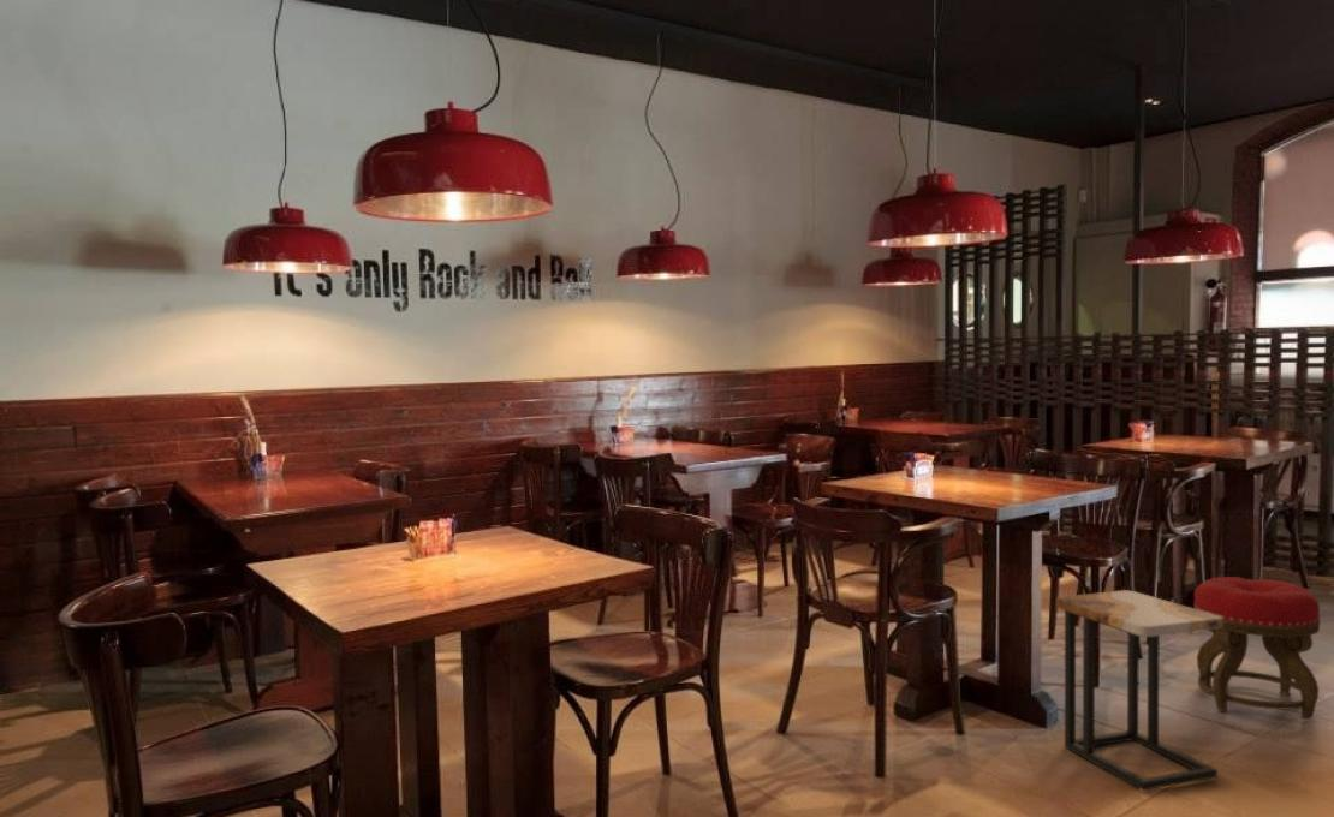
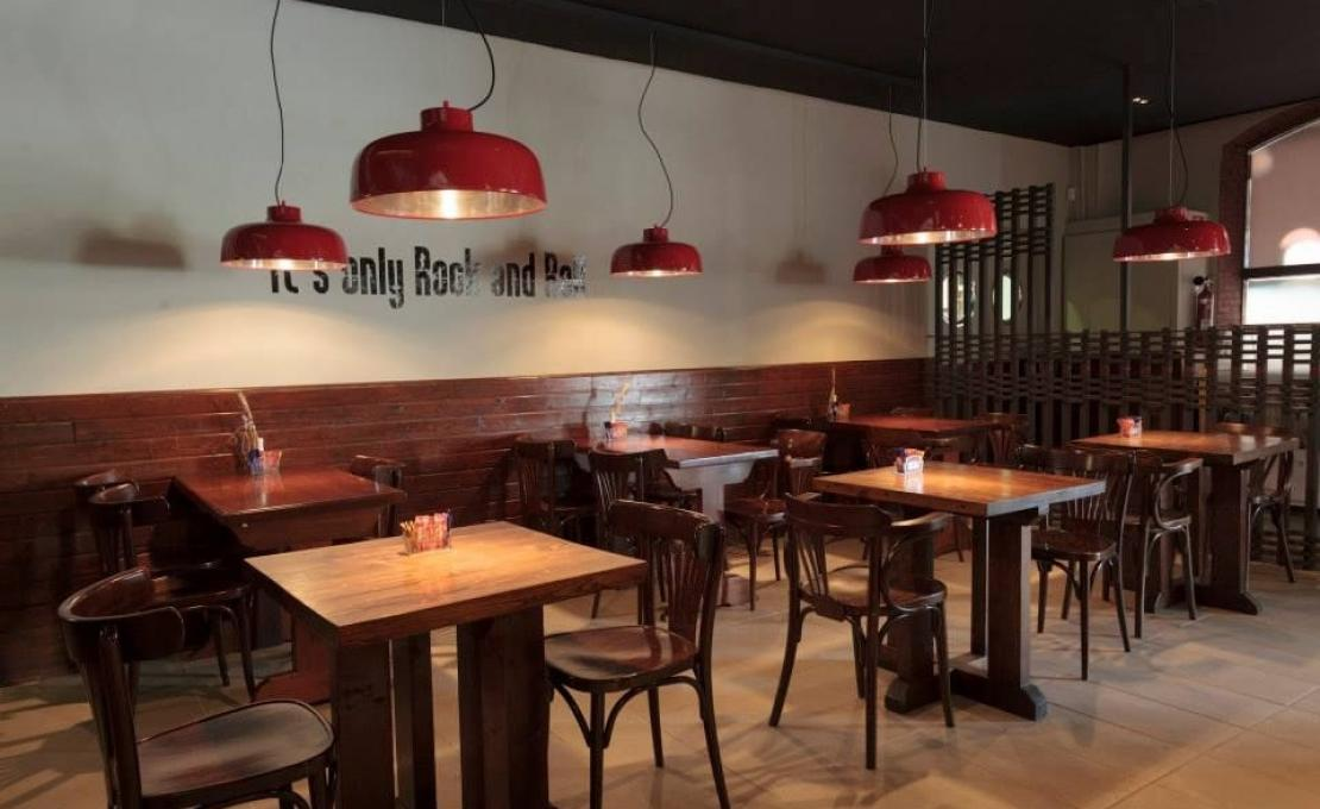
- stool [1193,576,1322,721]
- side table [1055,589,1223,793]
